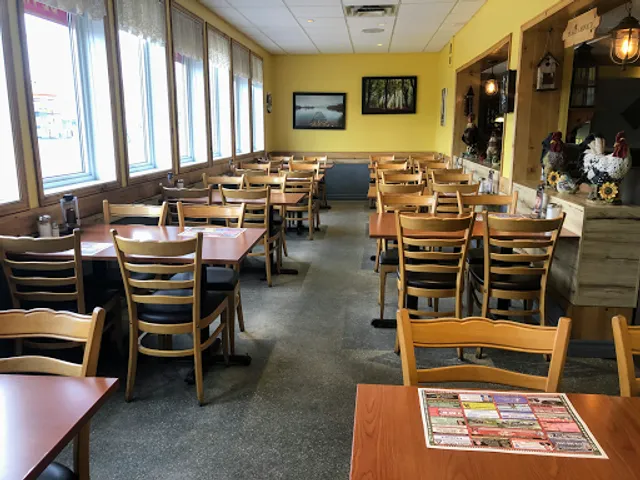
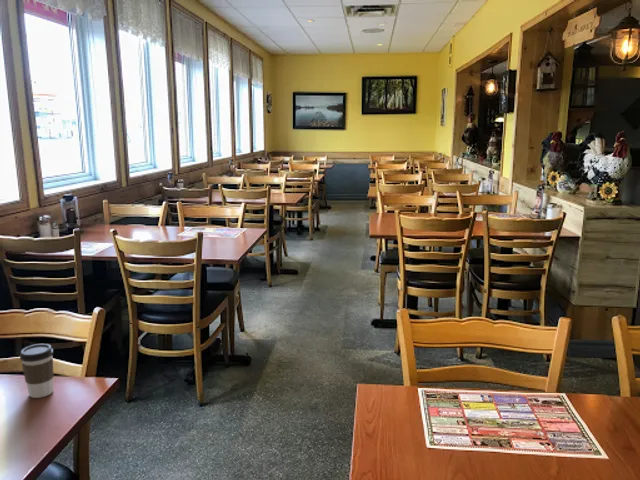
+ coffee cup [19,343,54,399]
